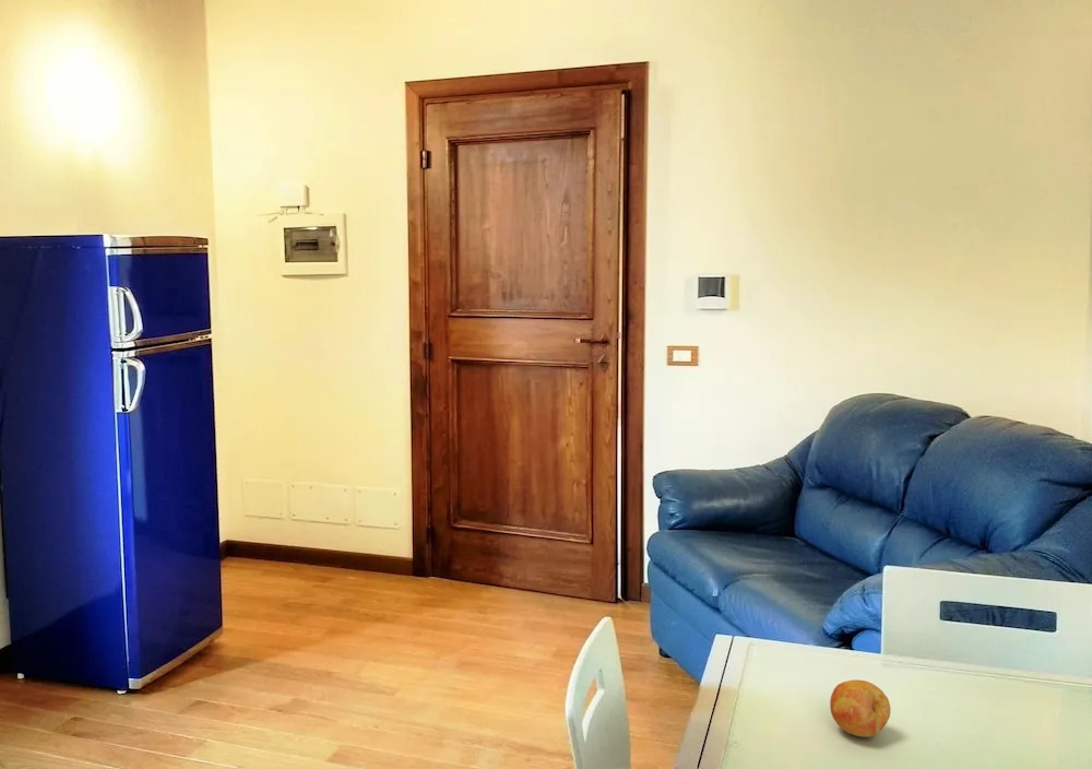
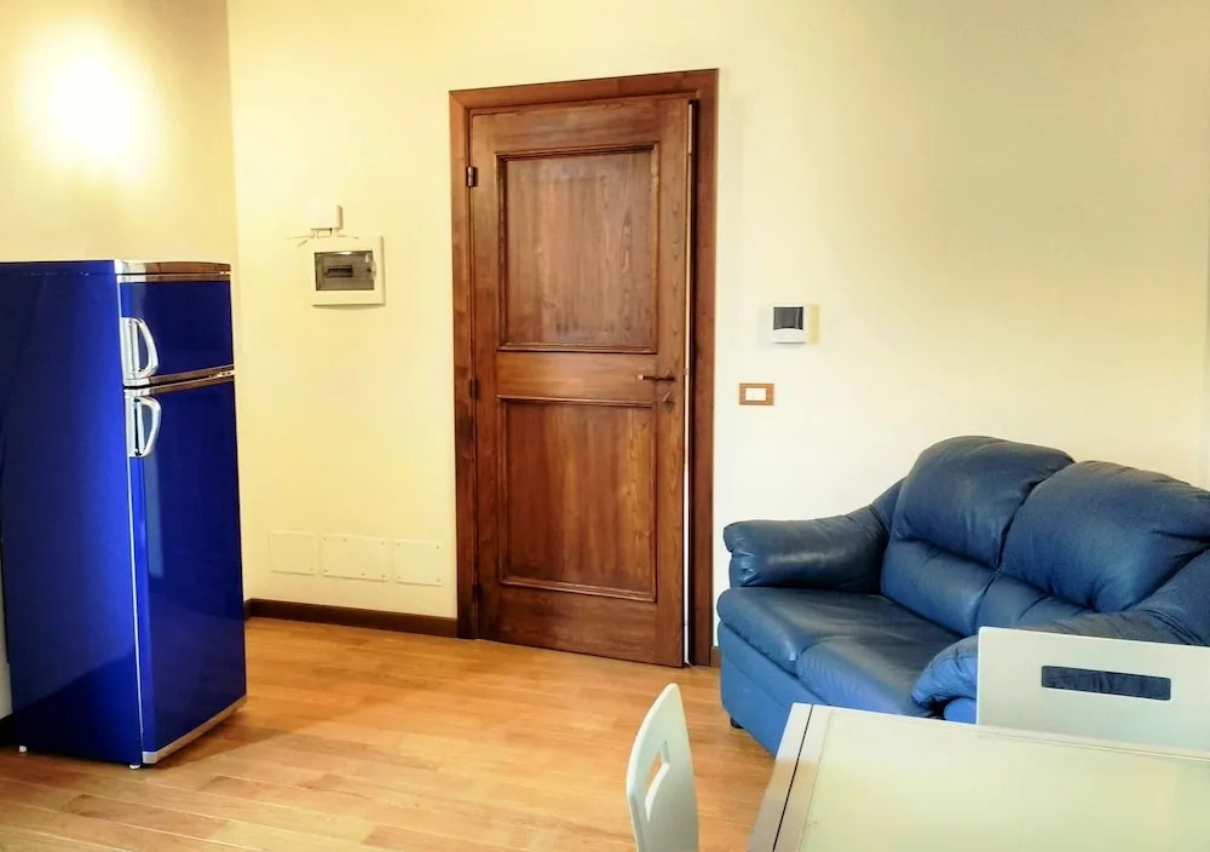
- fruit [829,679,891,738]
